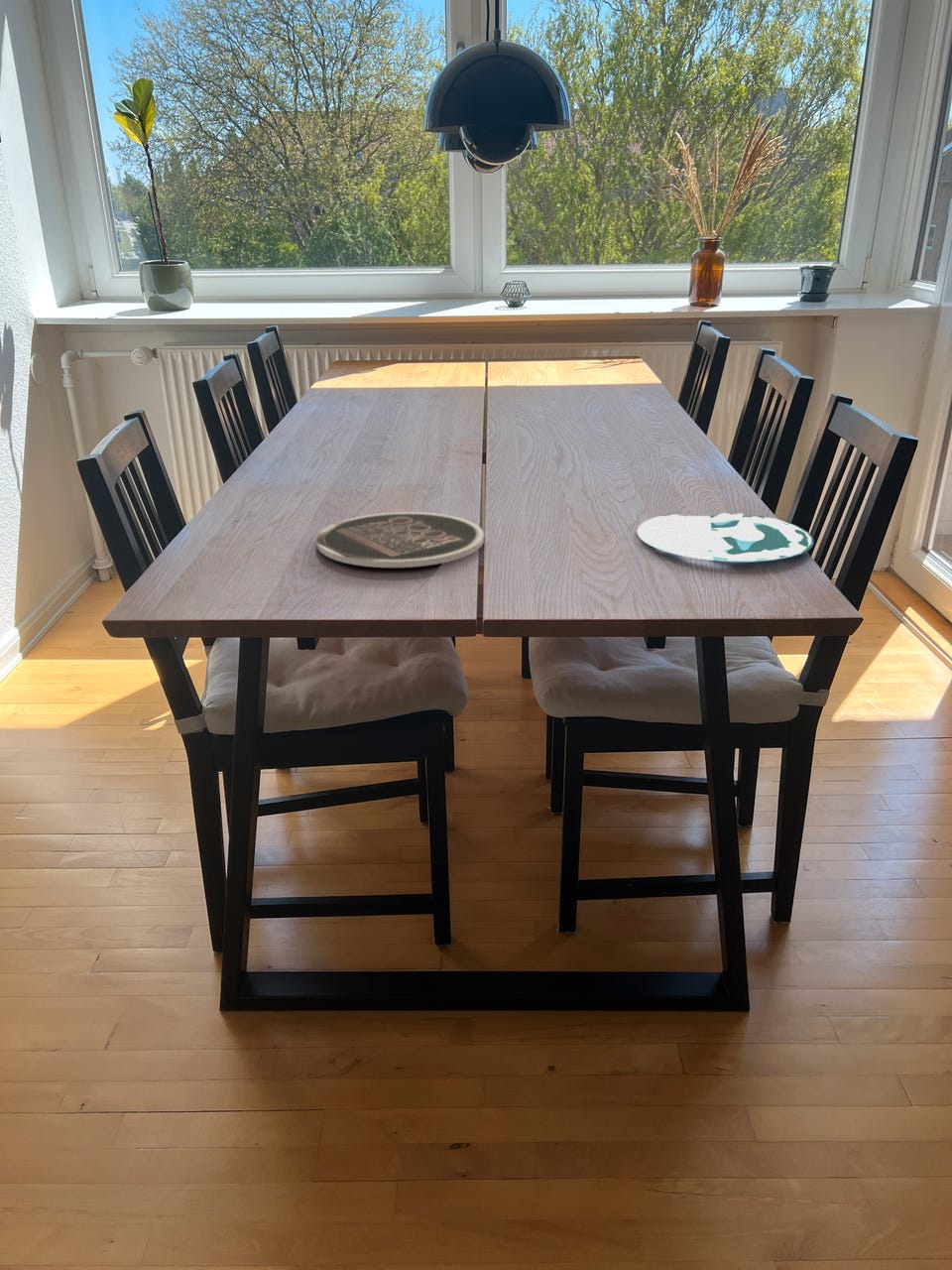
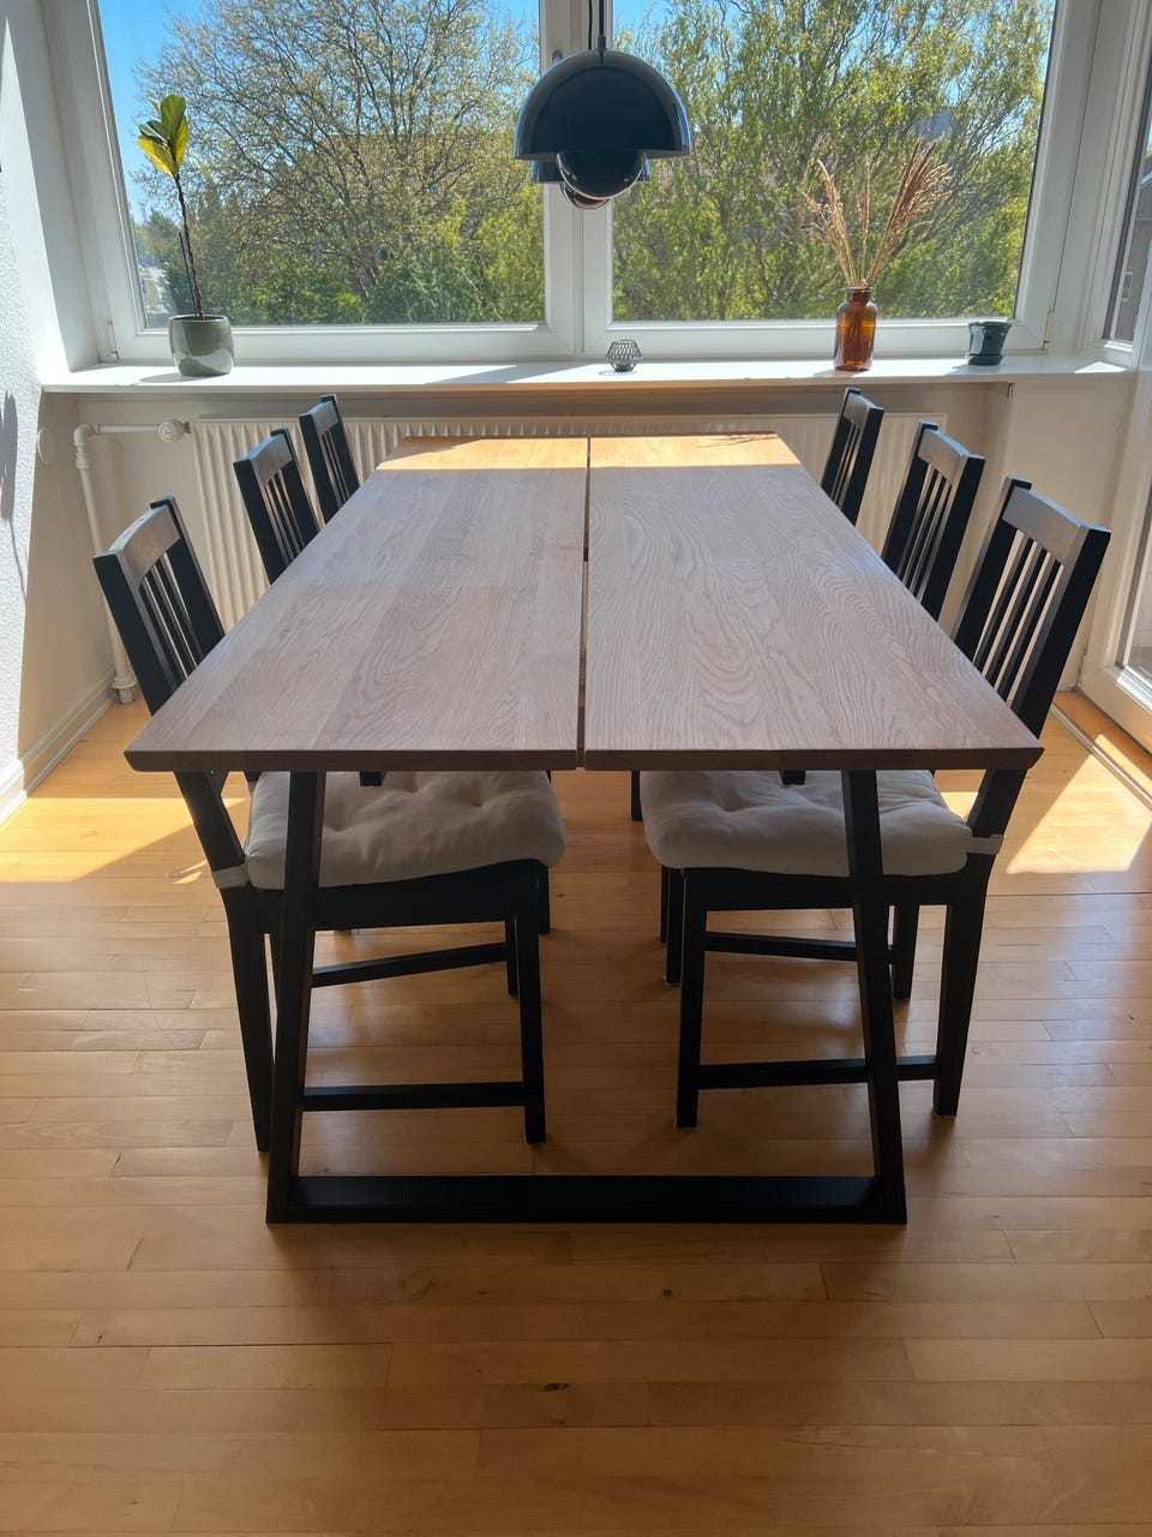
- plate [315,511,485,569]
- plate [637,512,815,563]
